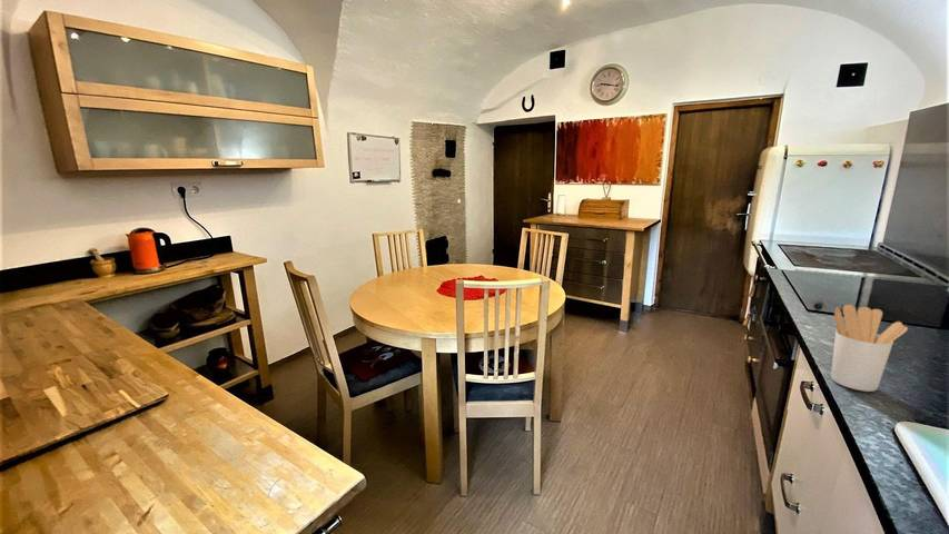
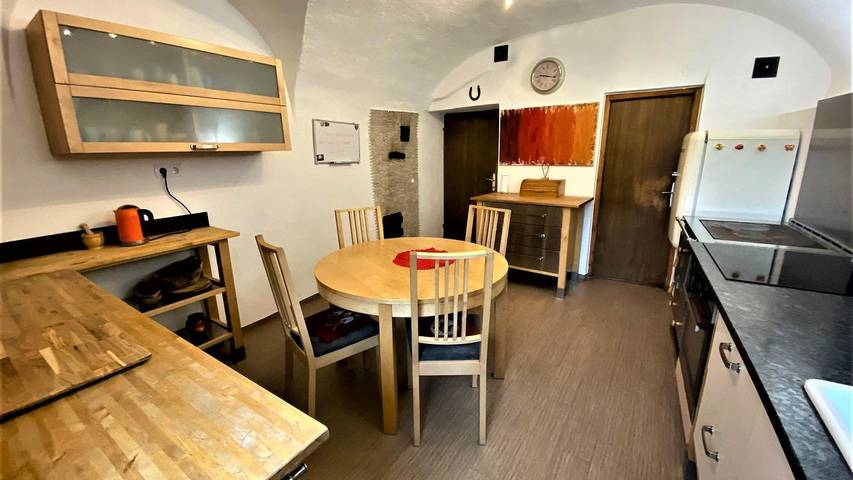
- utensil holder [830,304,909,393]
